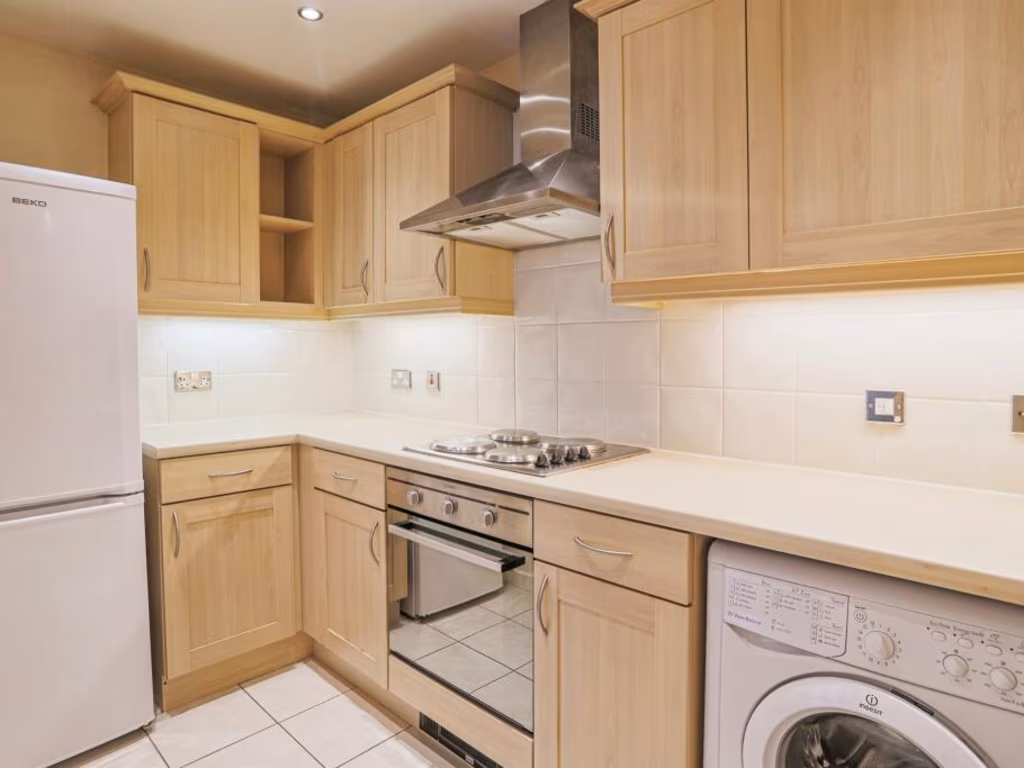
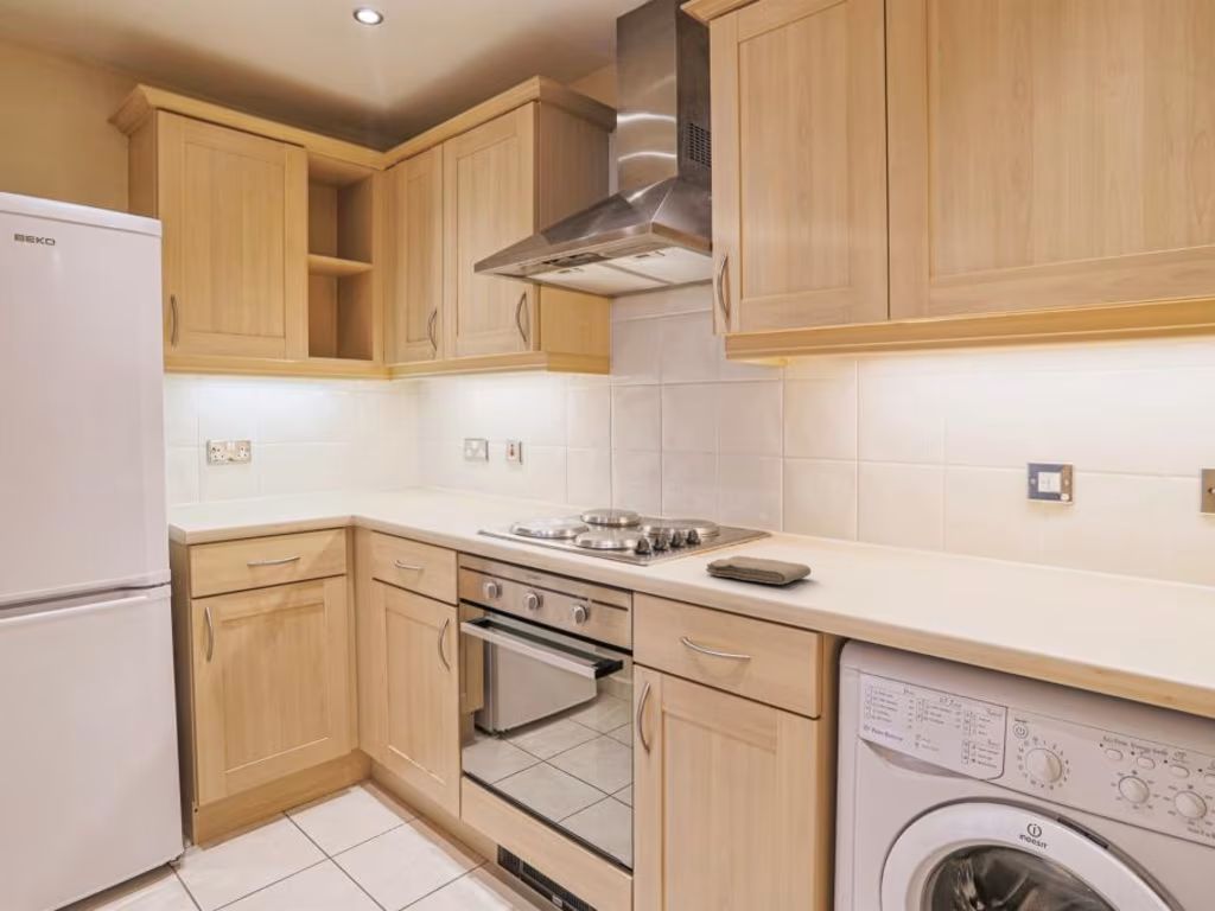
+ washcloth [705,555,813,586]
